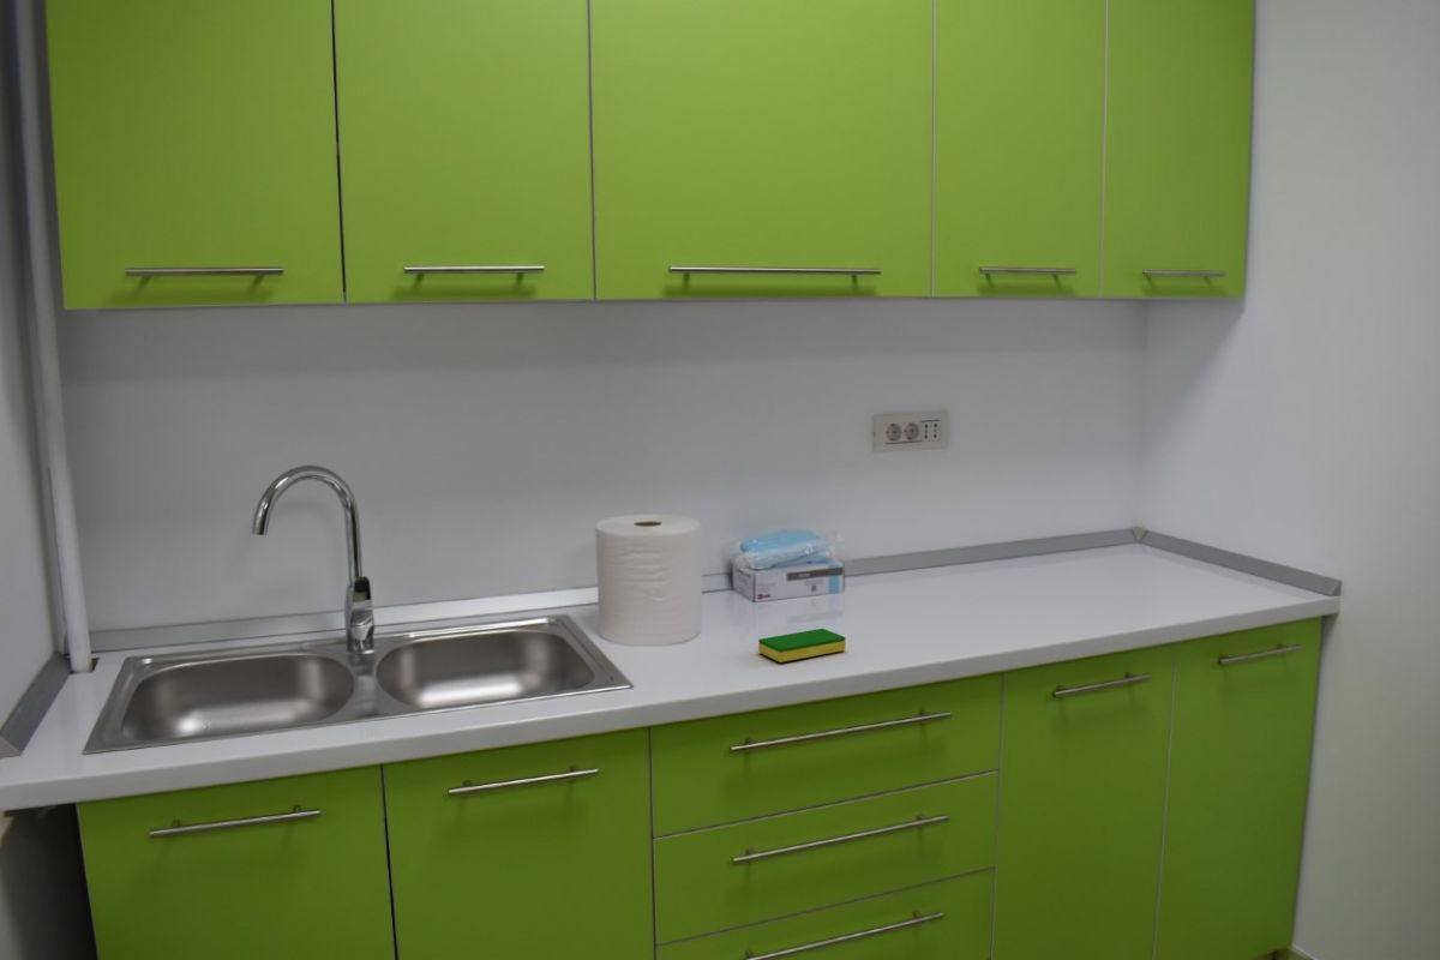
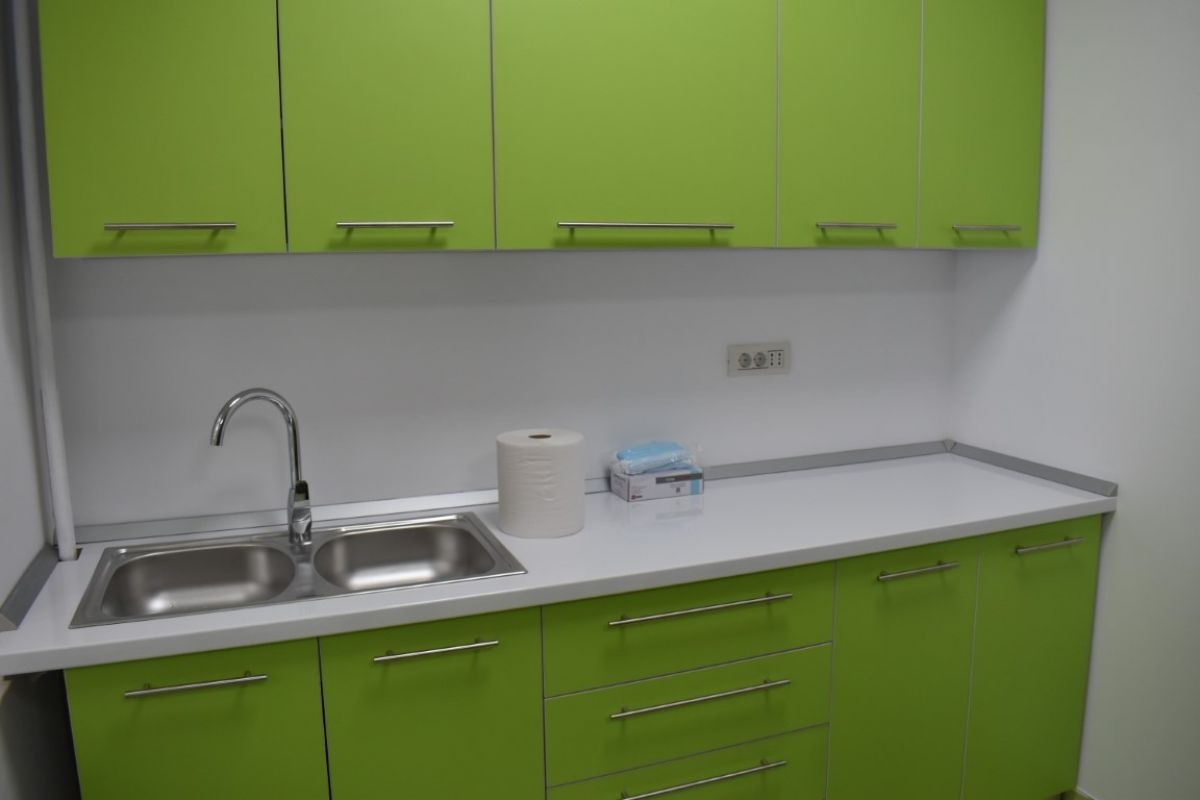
- dish sponge [757,628,847,664]
